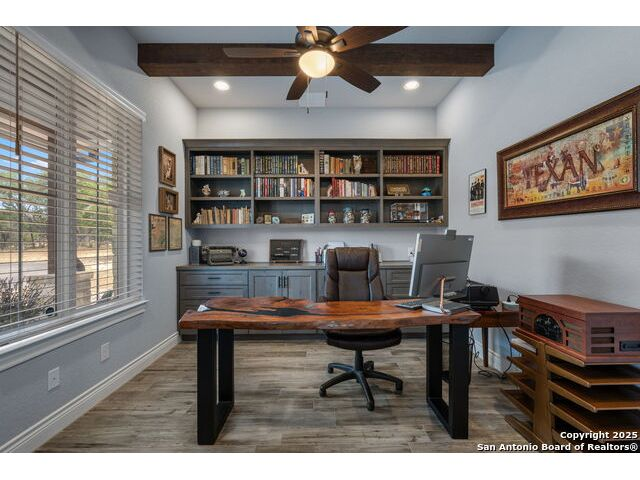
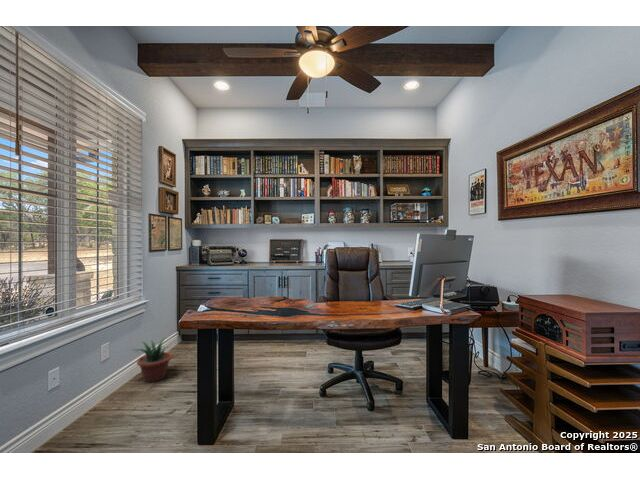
+ potted plant [131,336,173,383]
